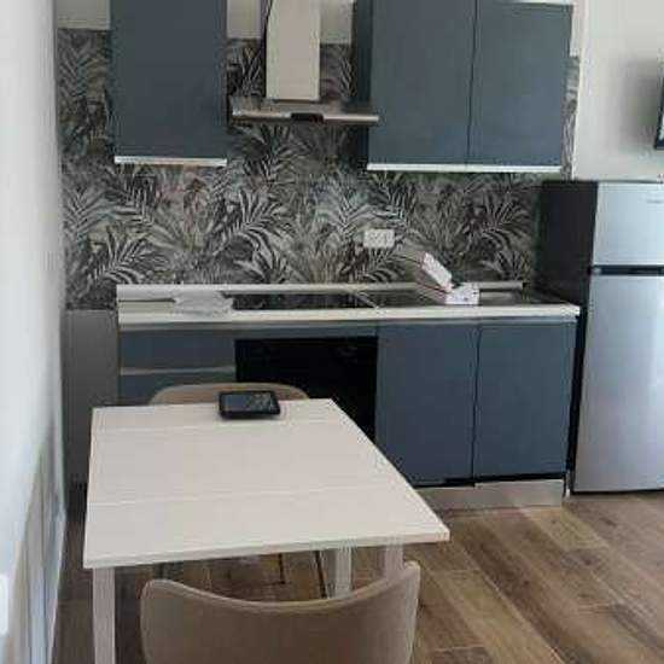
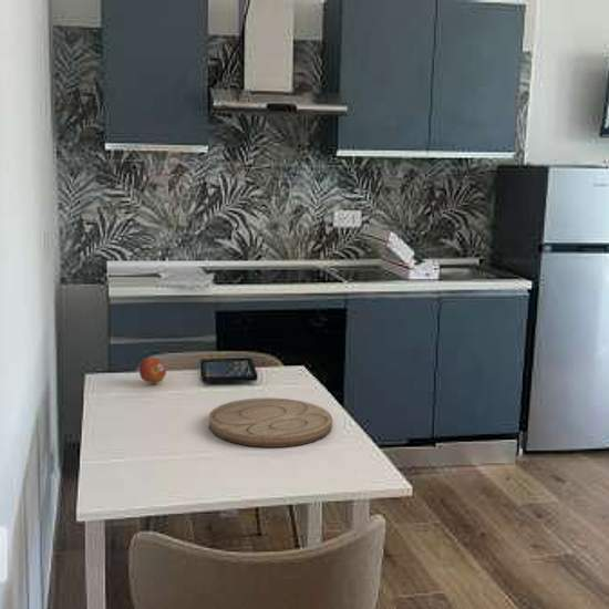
+ fruit [138,357,167,385]
+ cutting board [208,396,333,448]
